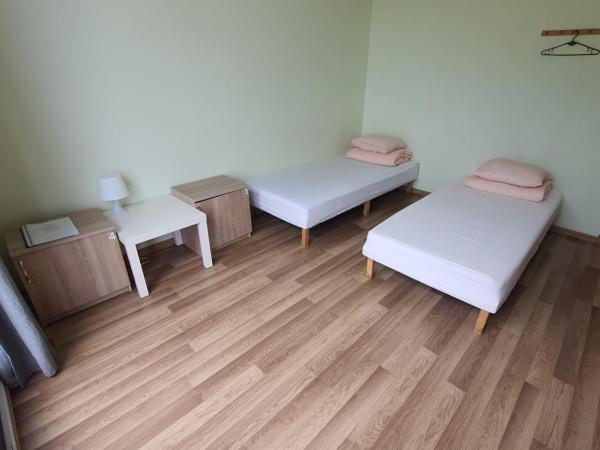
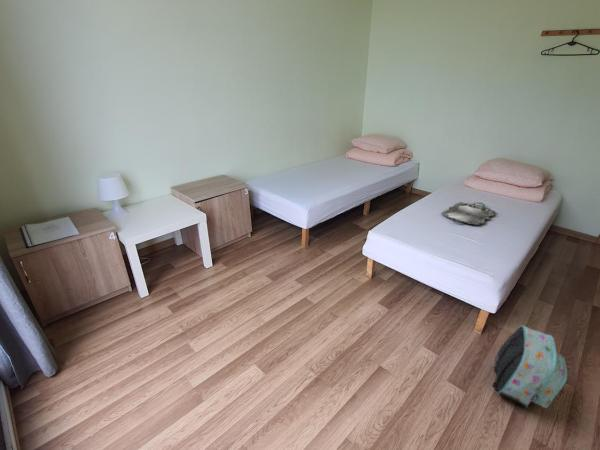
+ serving tray [441,201,496,226]
+ backpack [492,325,568,409]
